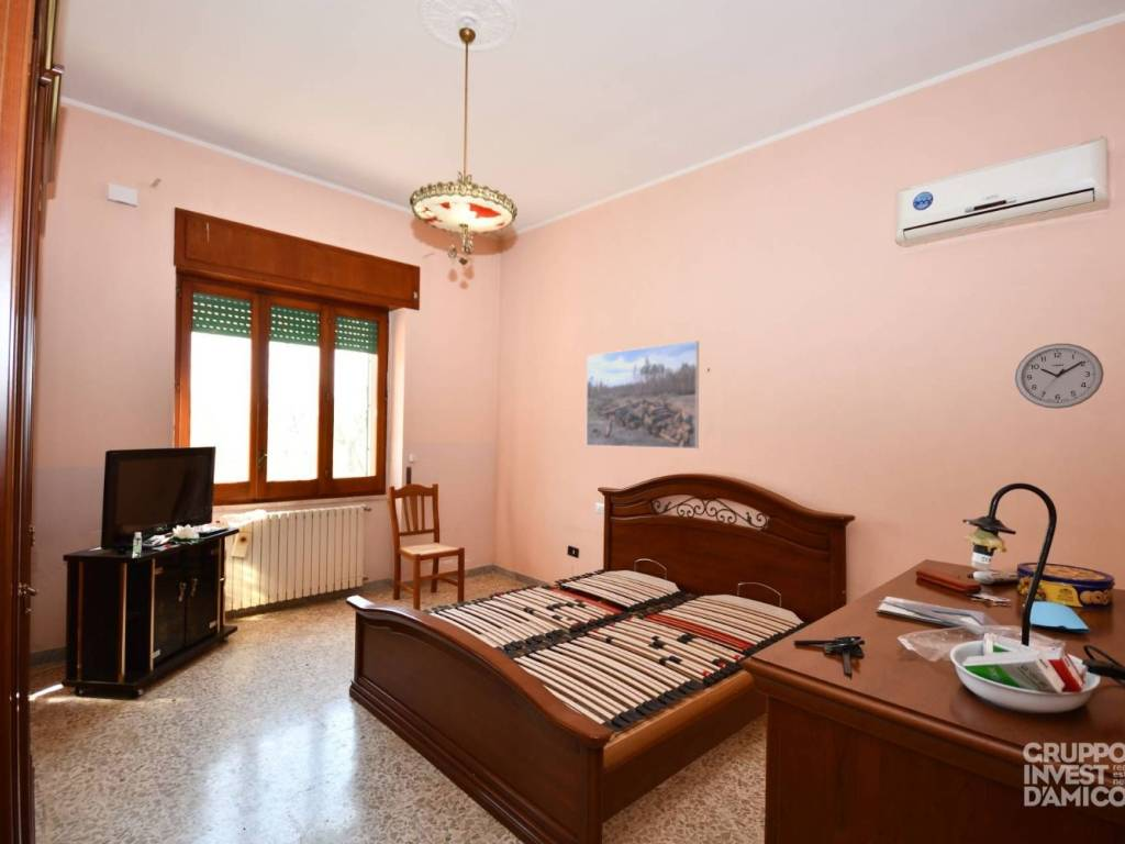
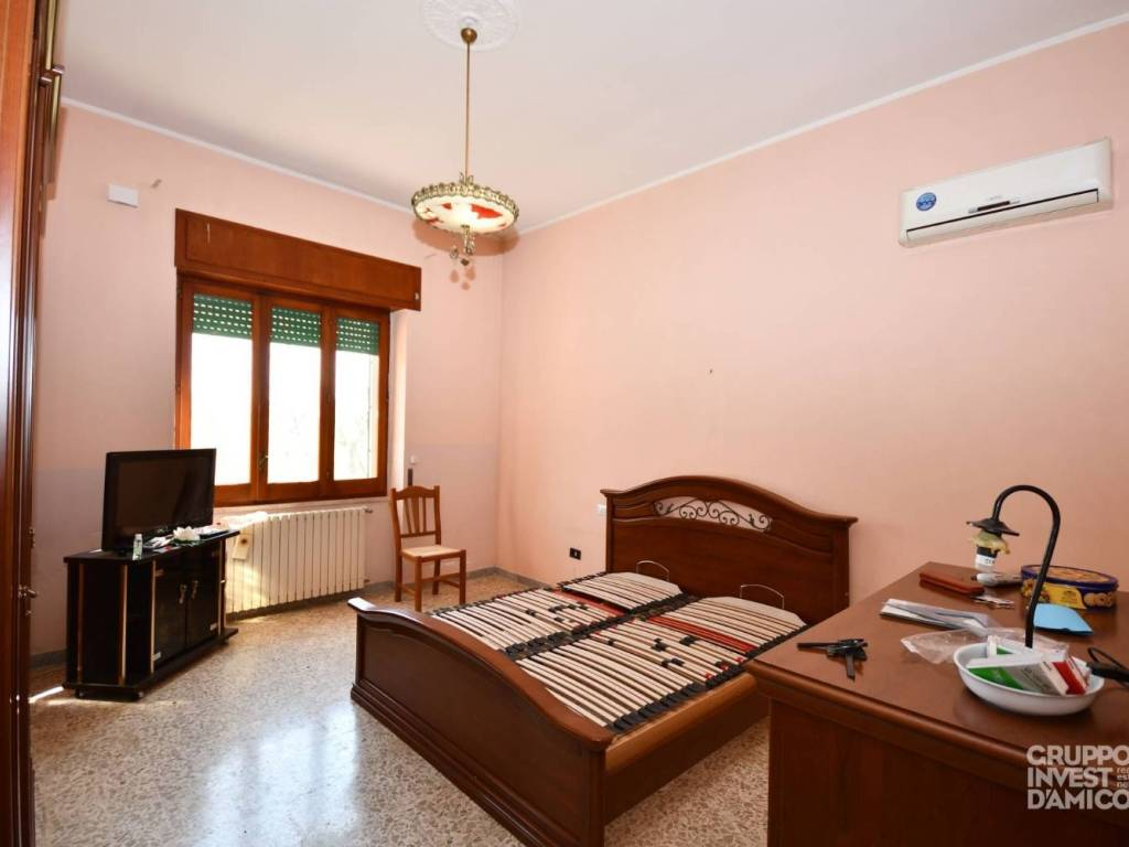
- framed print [586,340,700,449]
- wall clock [1014,342,1105,410]
